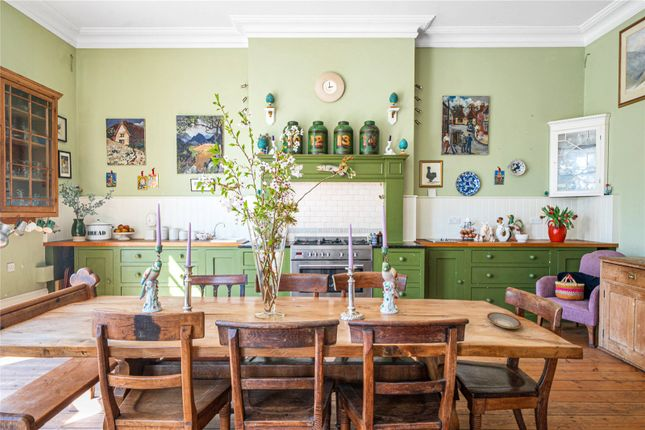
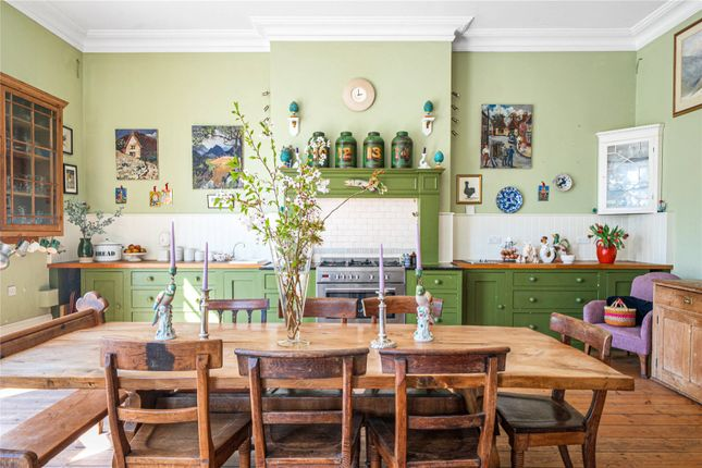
- plate [486,311,522,330]
